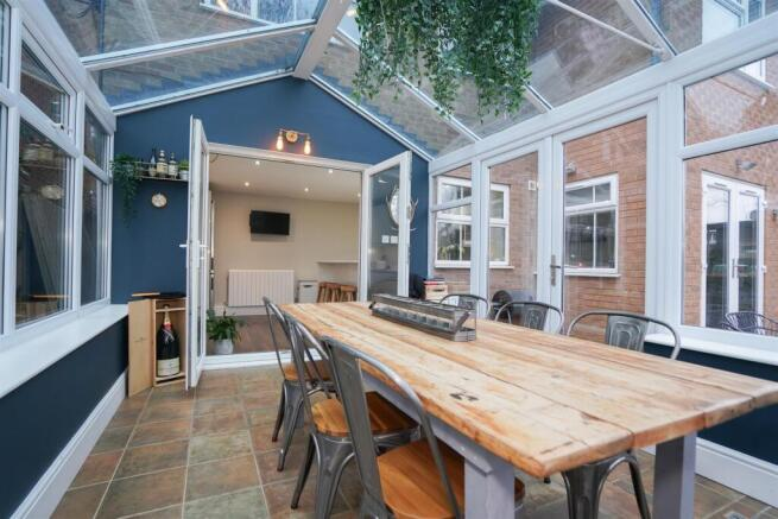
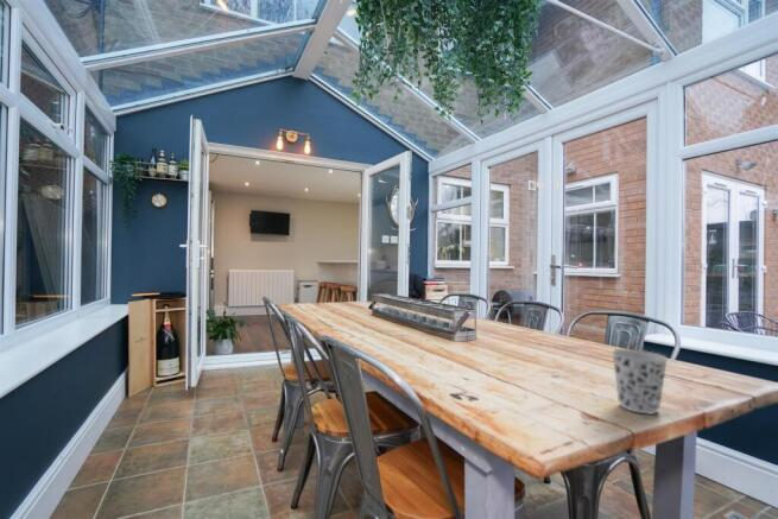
+ cup [611,348,670,416]
